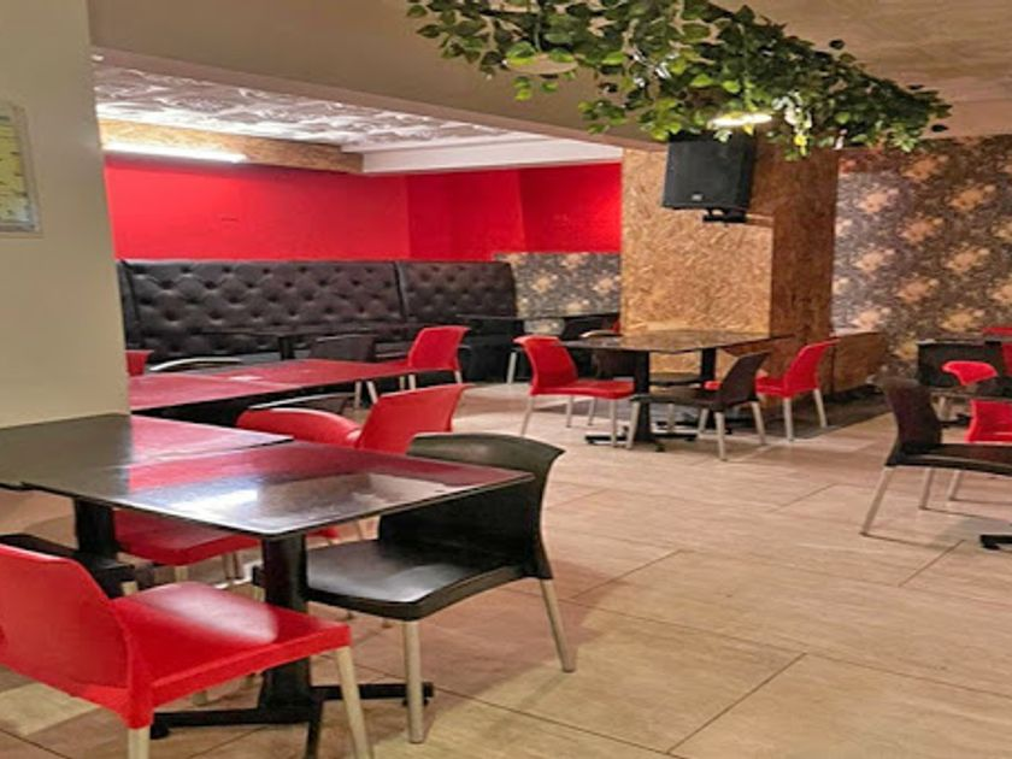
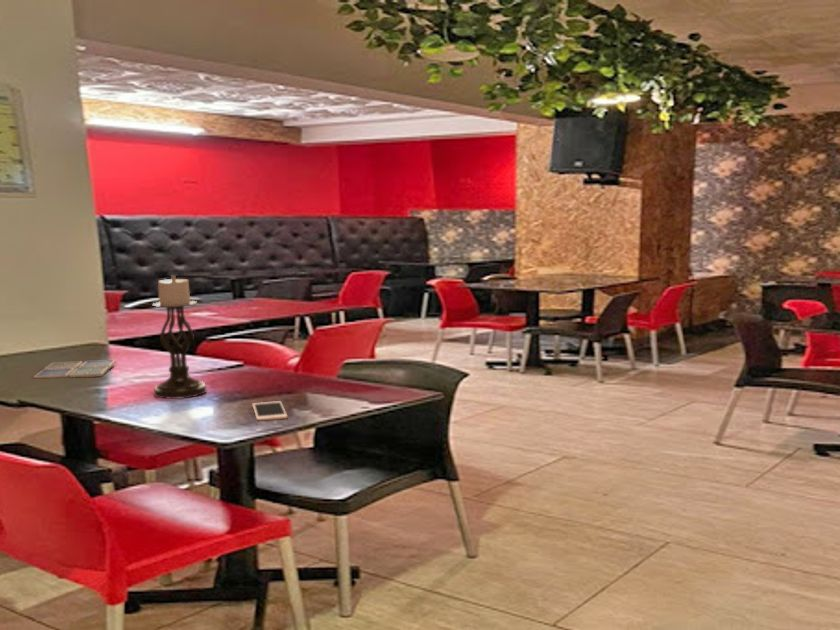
+ cell phone [251,400,288,421]
+ drink coaster [32,359,117,379]
+ candle holder [151,274,207,400]
